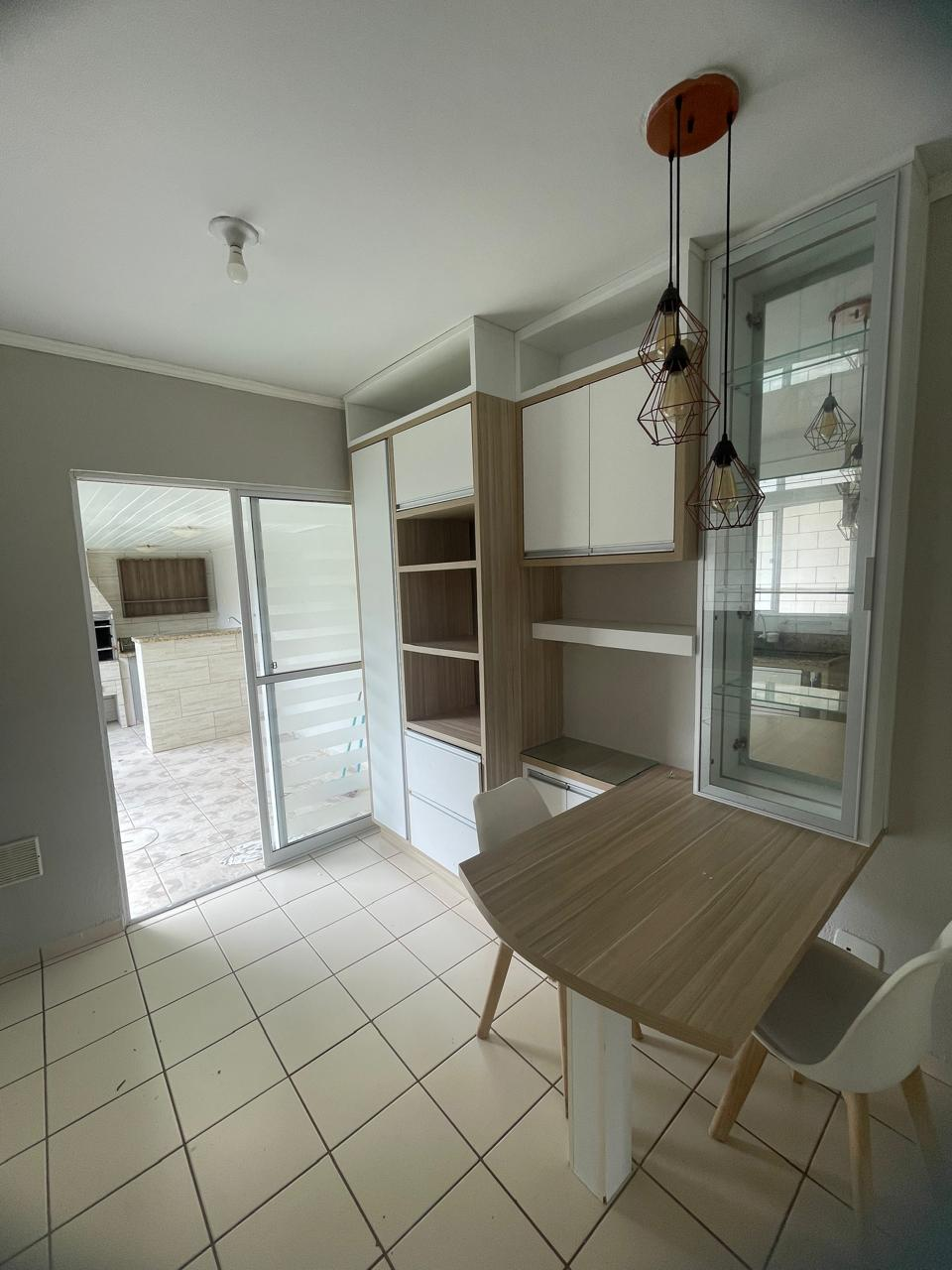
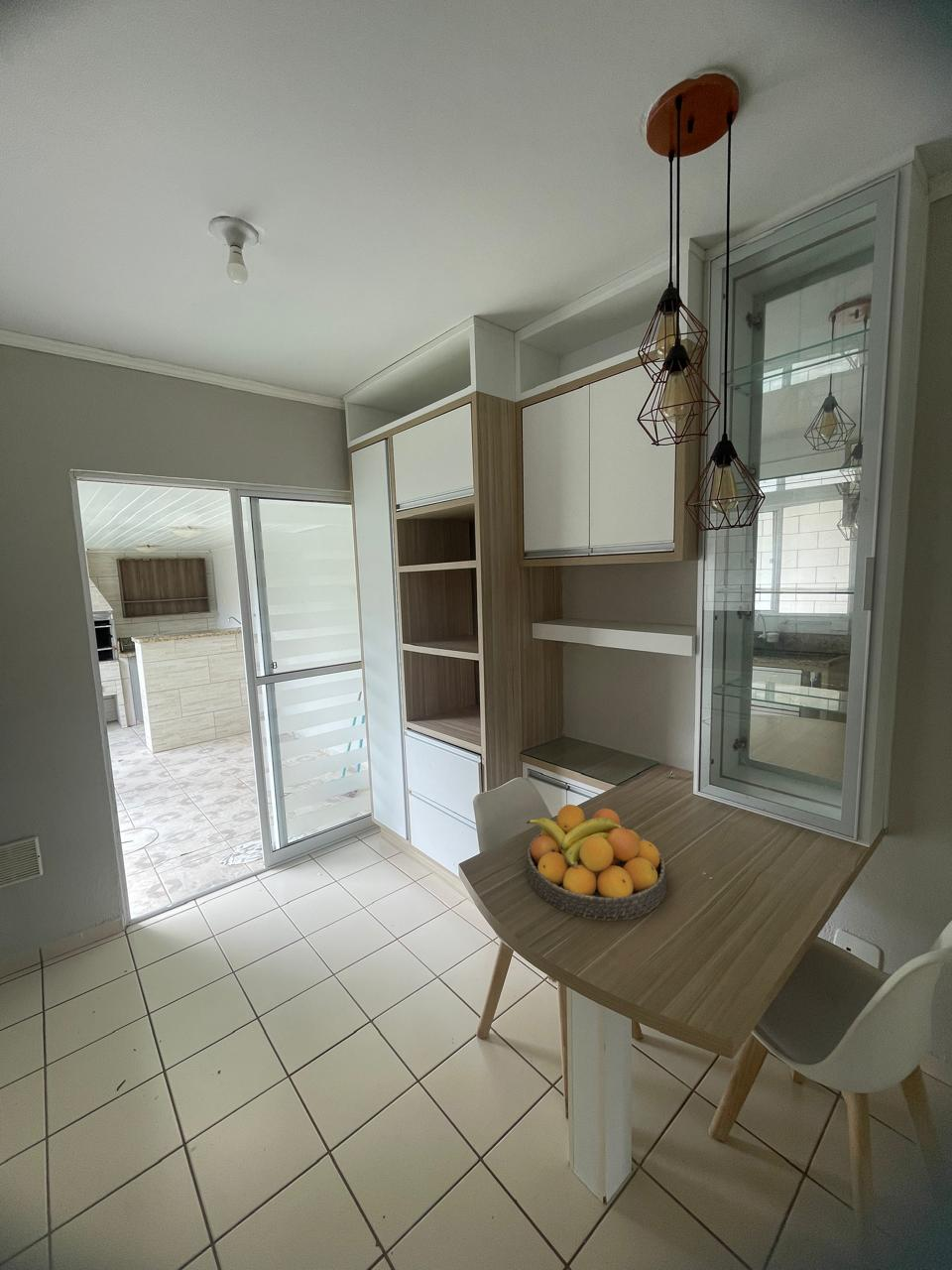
+ fruit bowl [526,804,667,922]
